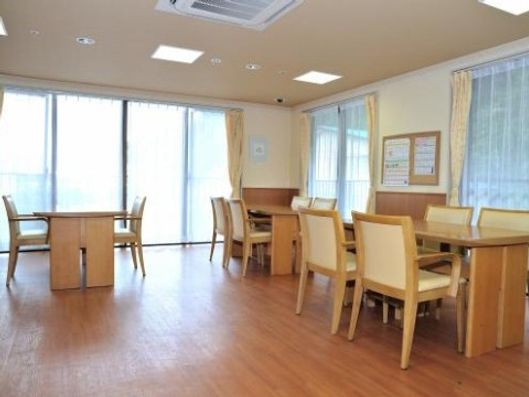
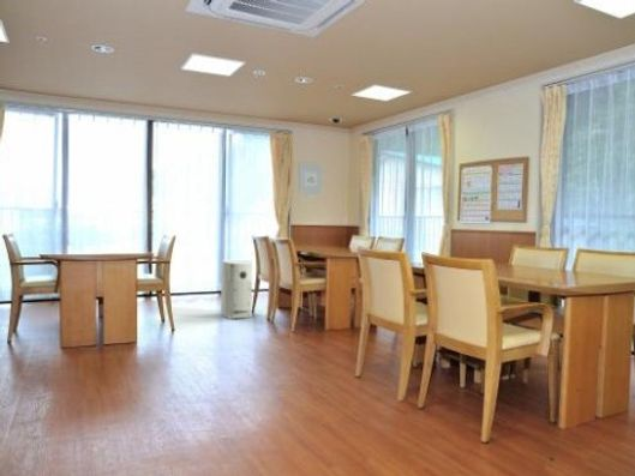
+ air purifier [220,259,253,320]
